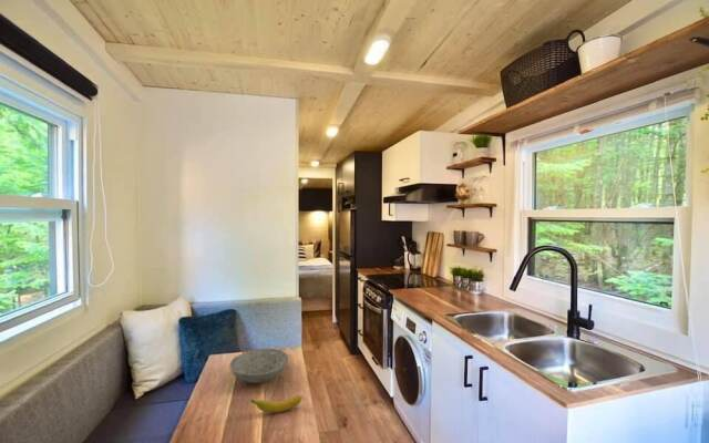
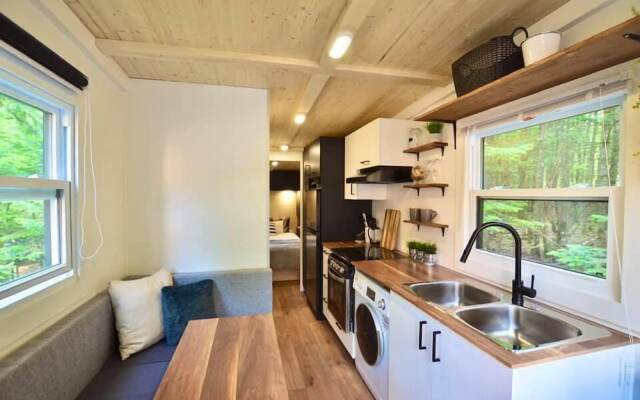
- banana [250,394,304,414]
- bowl [228,348,290,384]
